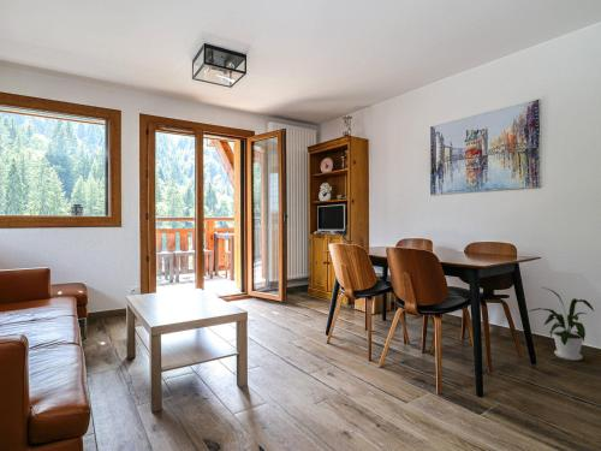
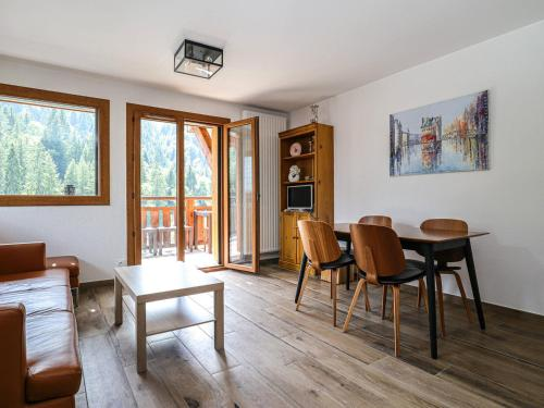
- house plant [528,286,595,362]
